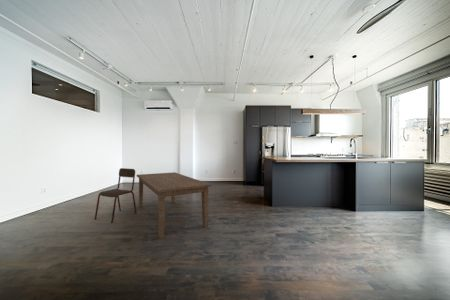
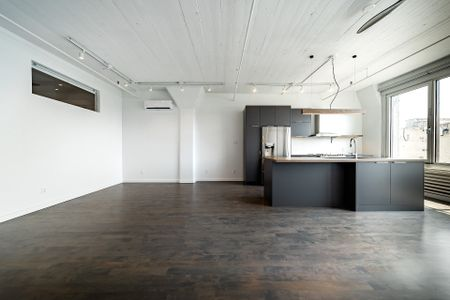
- chair [94,167,137,224]
- dining table [136,171,213,239]
